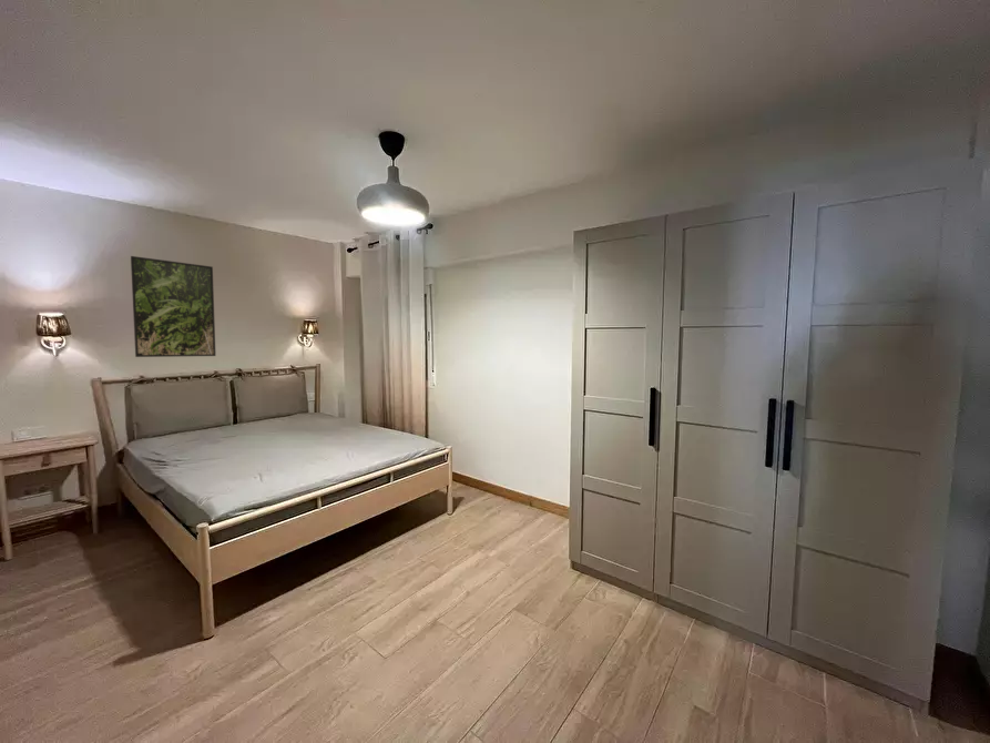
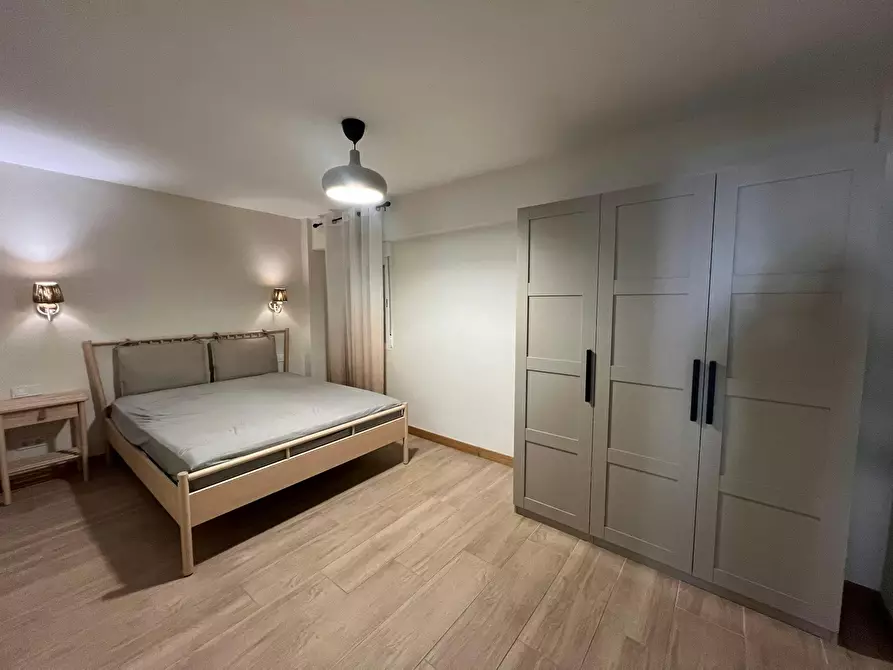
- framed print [130,255,217,358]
